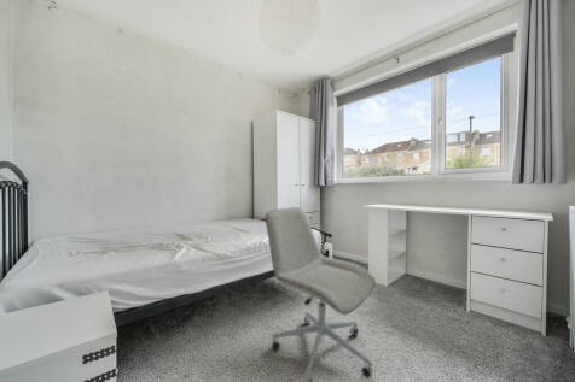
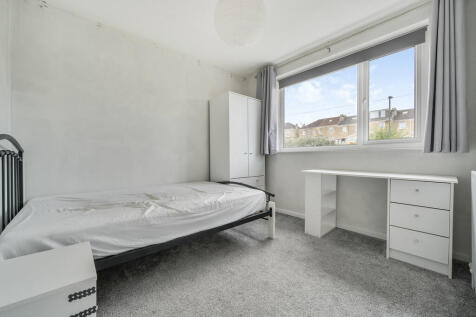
- office chair [265,206,376,382]
